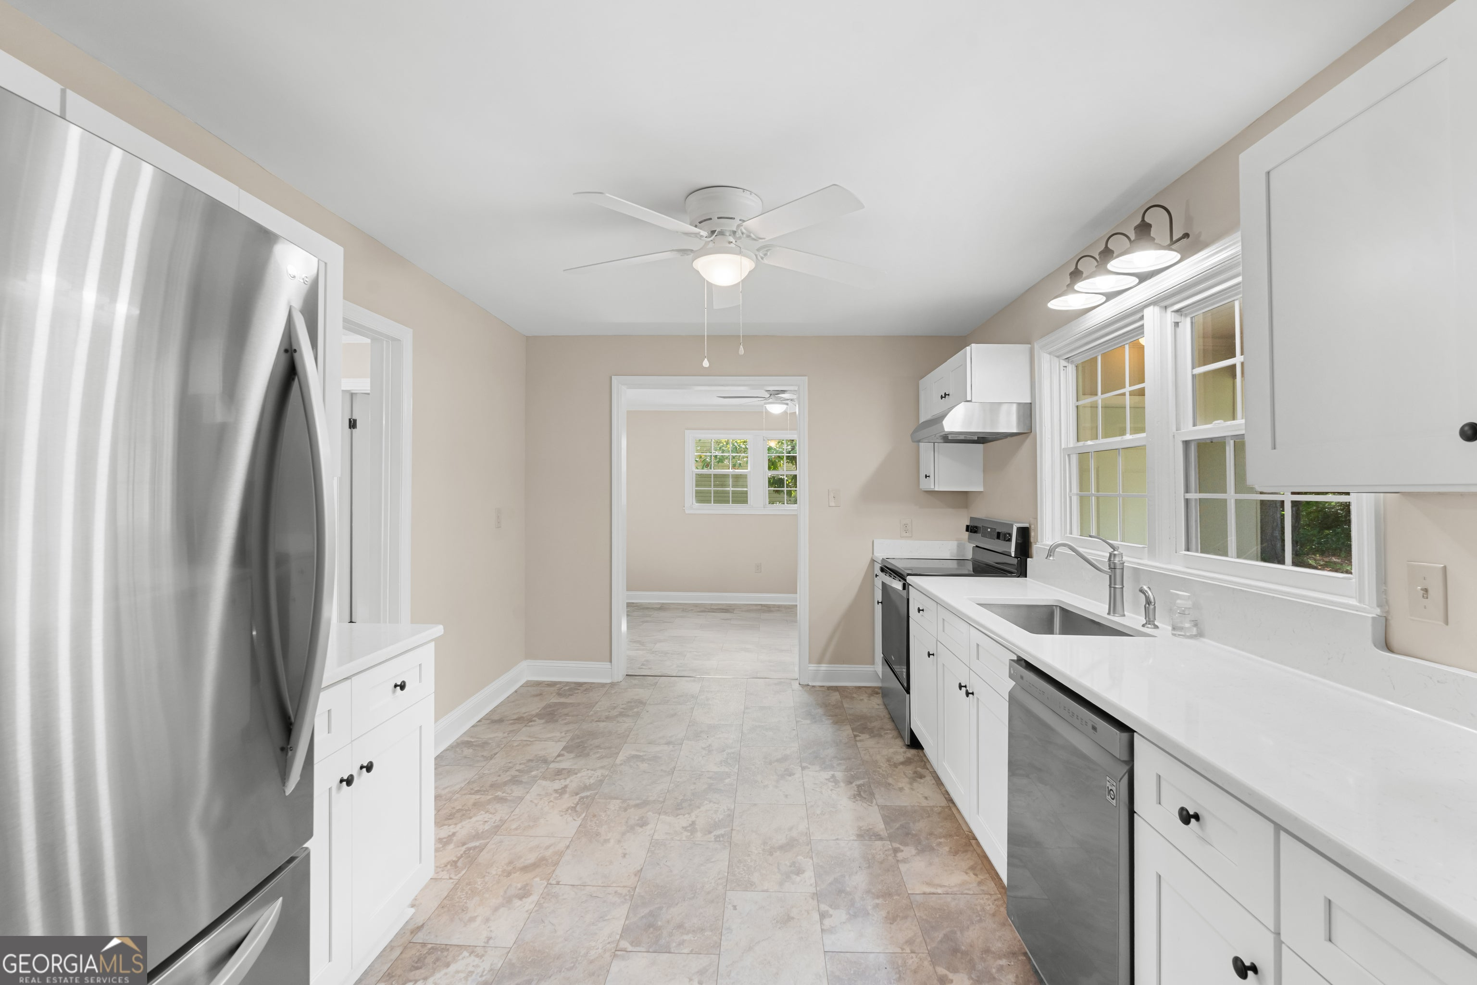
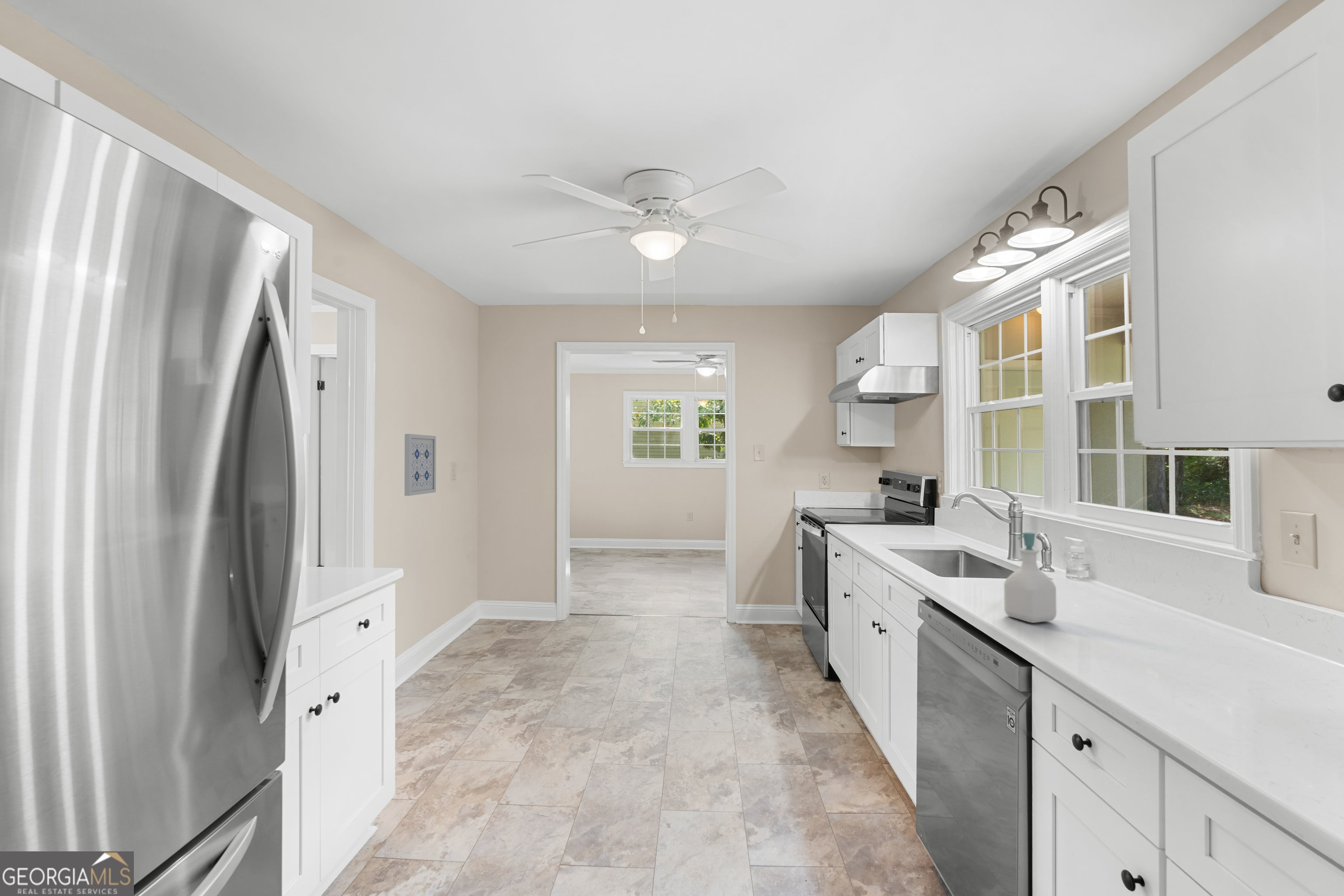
+ wall art [404,434,437,496]
+ soap bottle [1004,532,1057,623]
